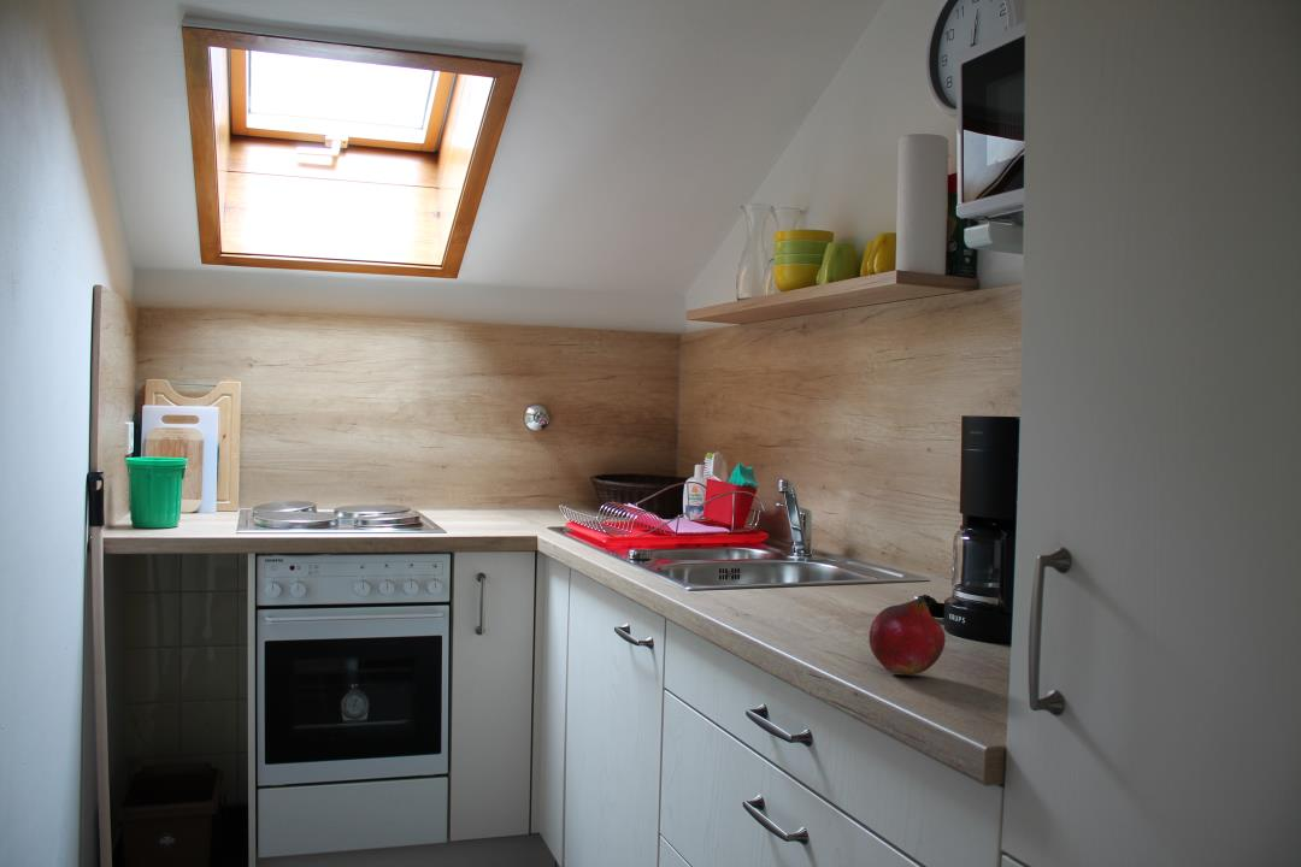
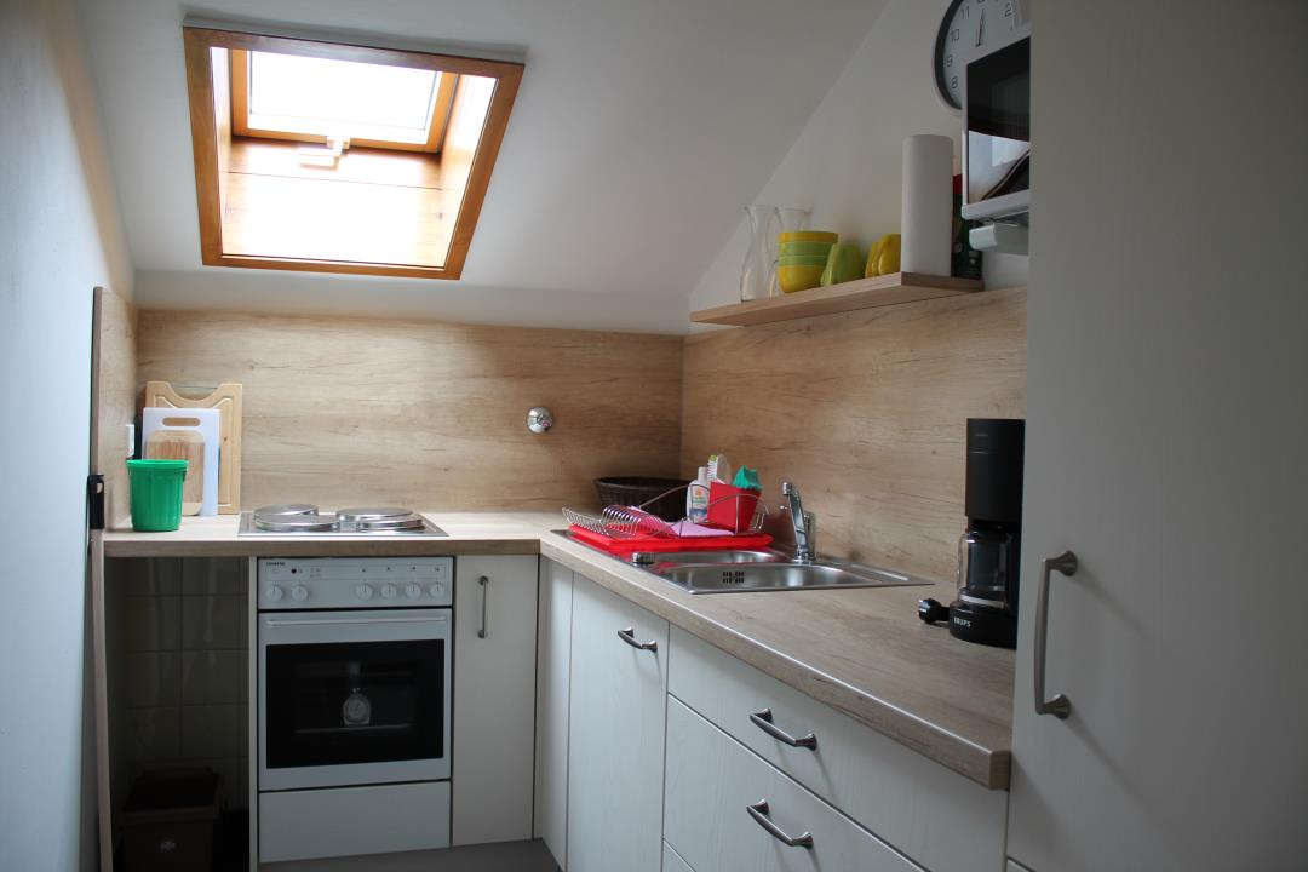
- fruit [869,597,947,676]
